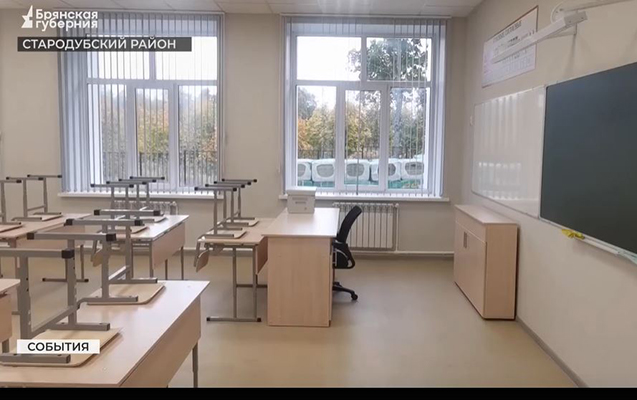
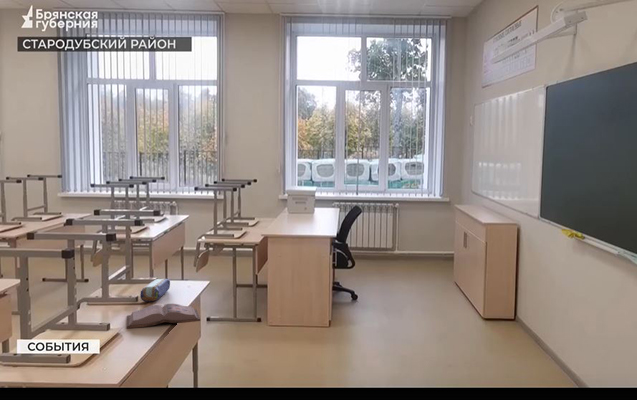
+ hardback book [126,303,201,329]
+ pencil case [139,278,171,303]
